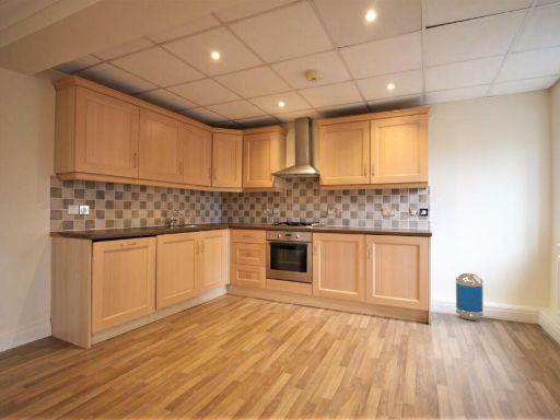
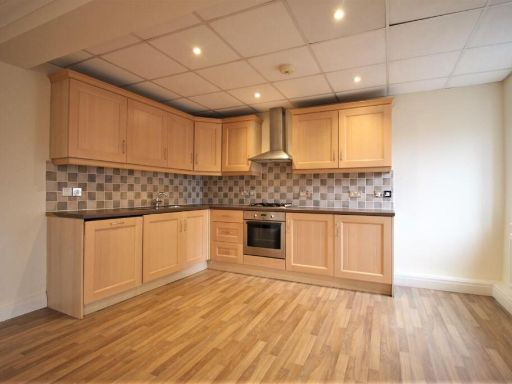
- trash can [455,272,485,322]
